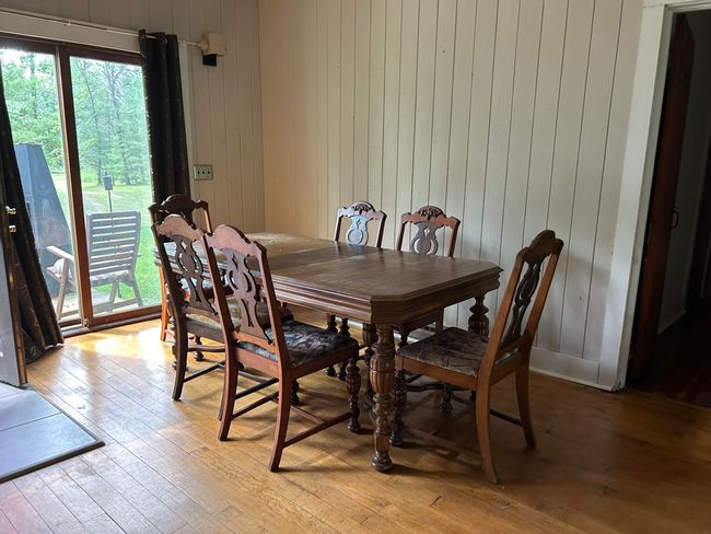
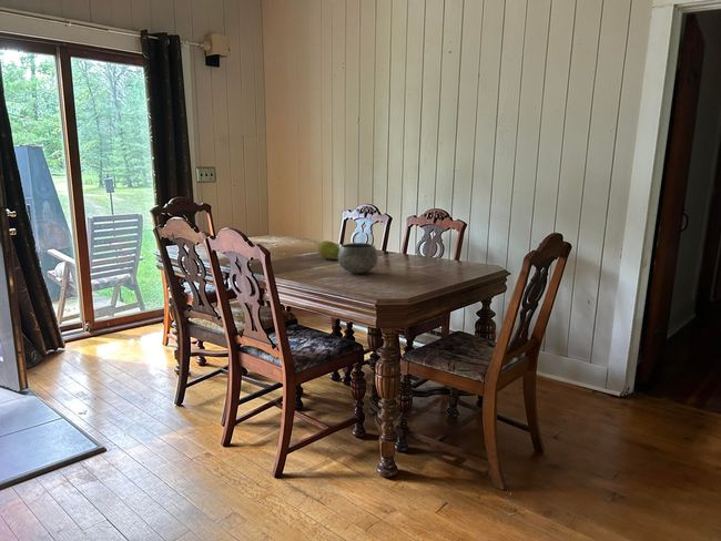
+ bowl [337,242,379,275]
+ fruit [316,239,339,261]
